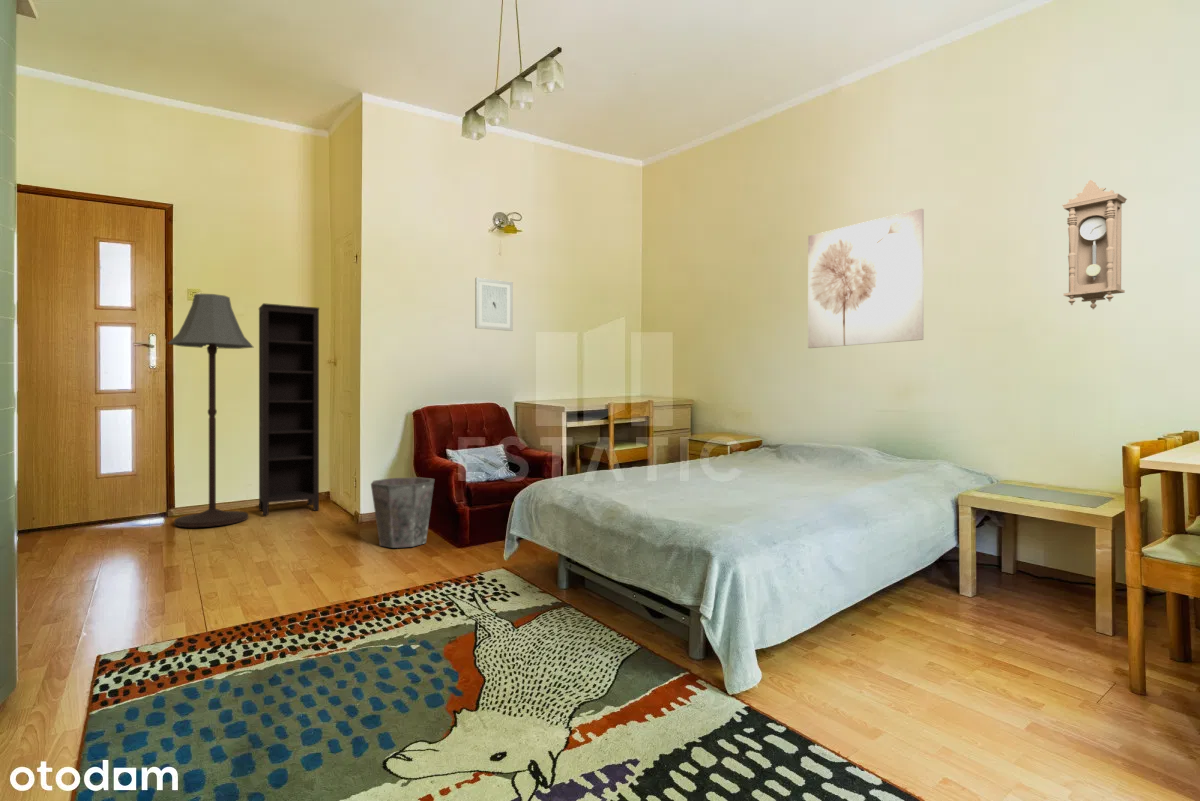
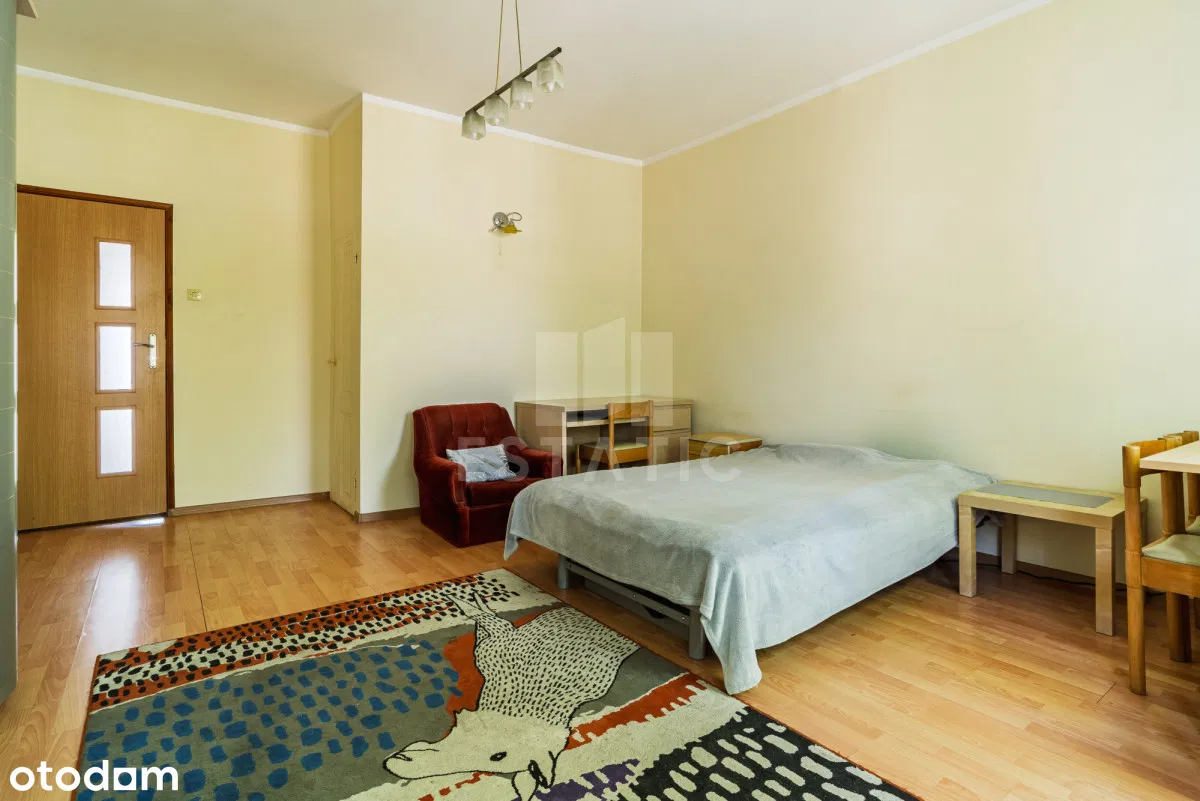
- pendulum clock [1061,179,1128,310]
- bookcase [258,302,320,516]
- wall art [474,277,514,332]
- floor lamp [167,293,254,528]
- wall art [807,207,925,349]
- waste bin [370,476,435,549]
